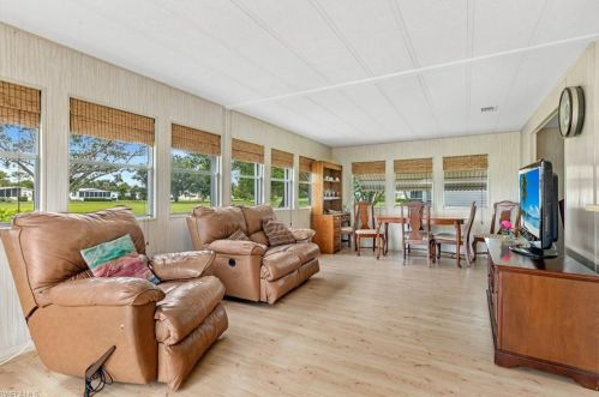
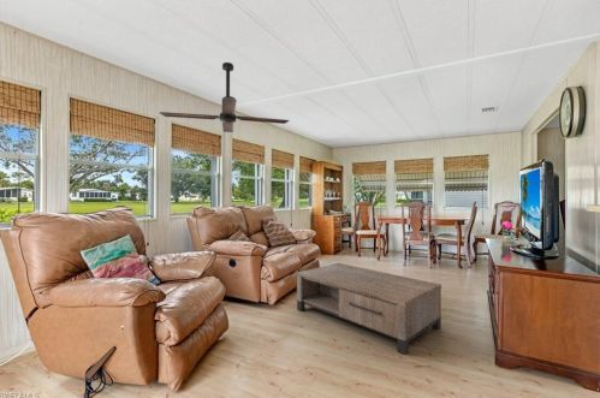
+ ceiling fan [158,61,290,133]
+ coffee table [296,262,442,356]
